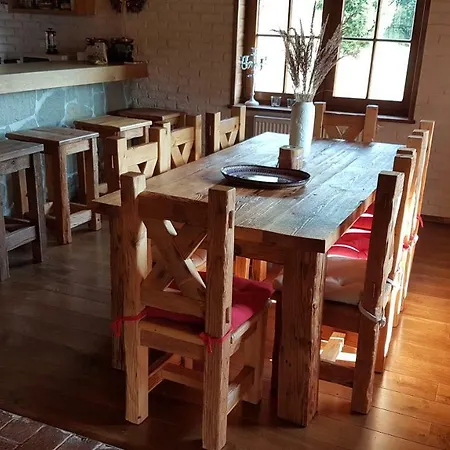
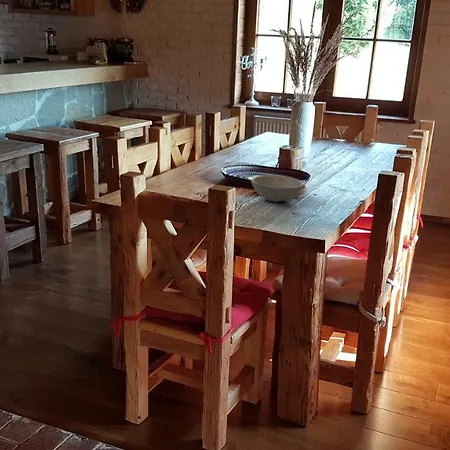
+ soup bowl [250,174,304,203]
